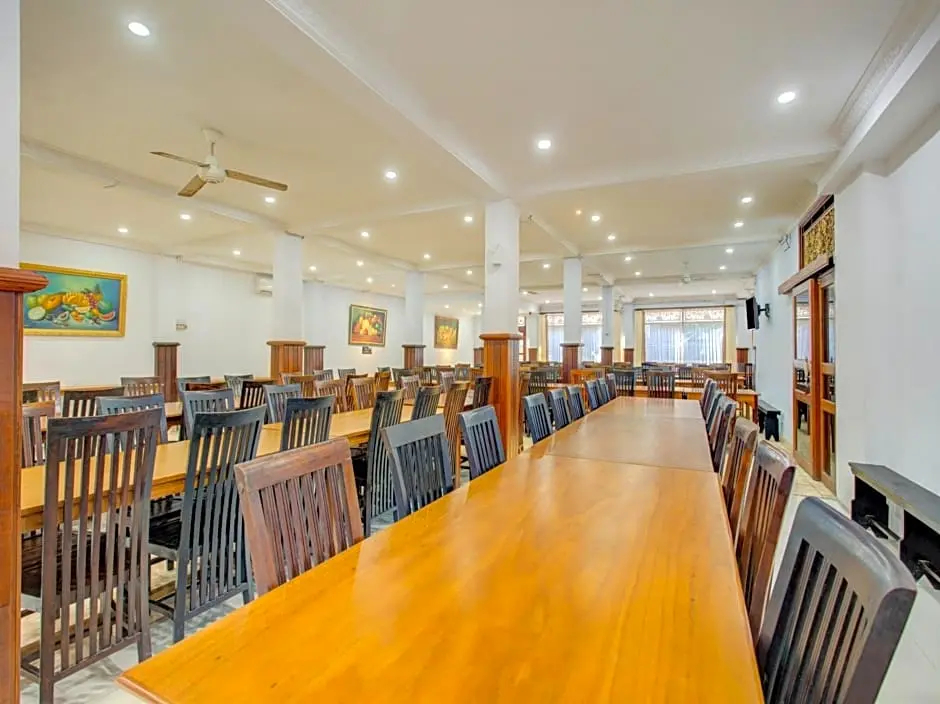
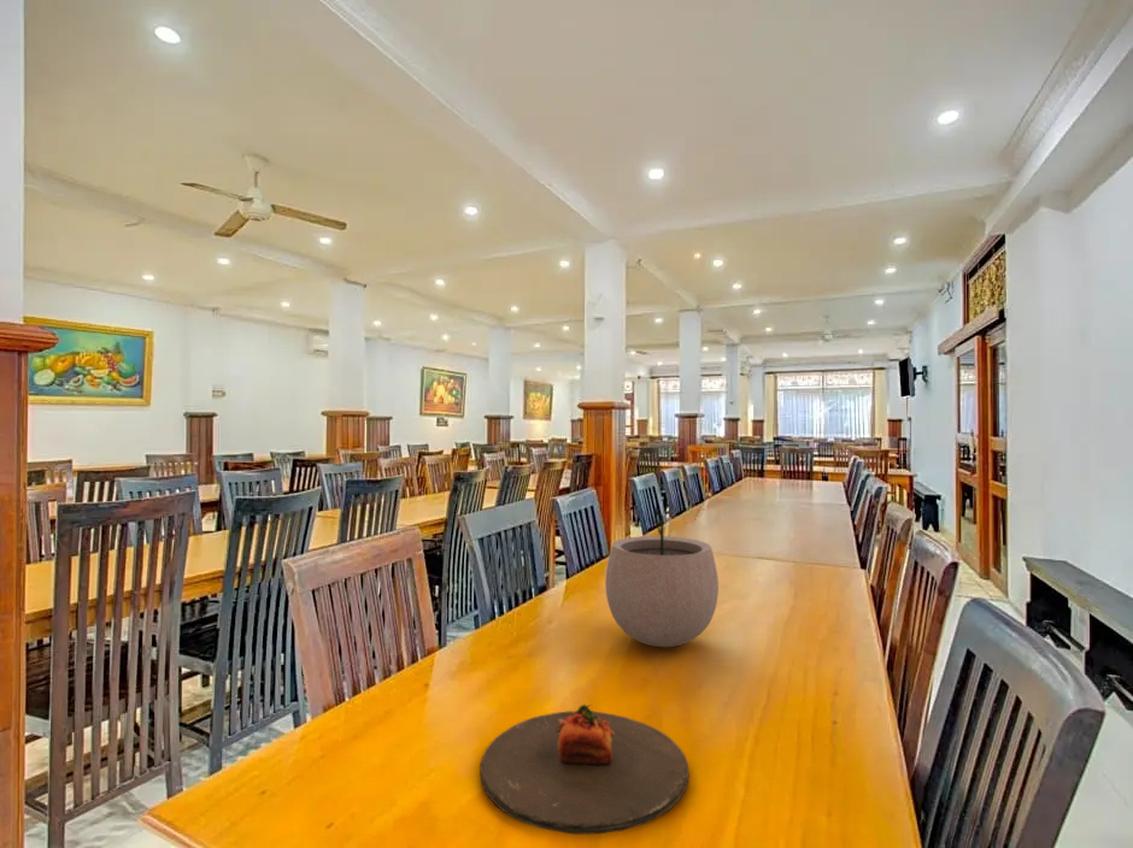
+ plant pot [604,501,720,648]
+ plate [479,703,691,836]
